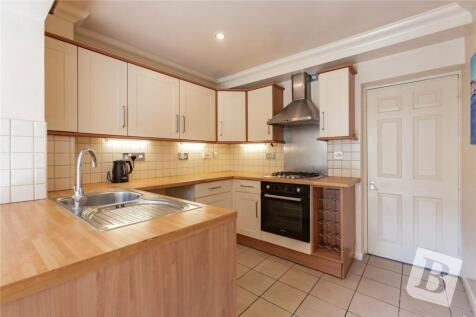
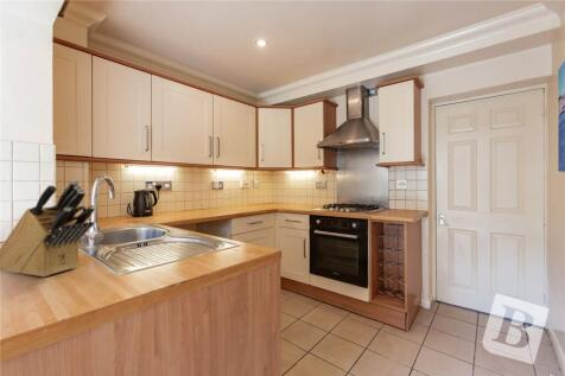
+ knife block [0,179,96,278]
